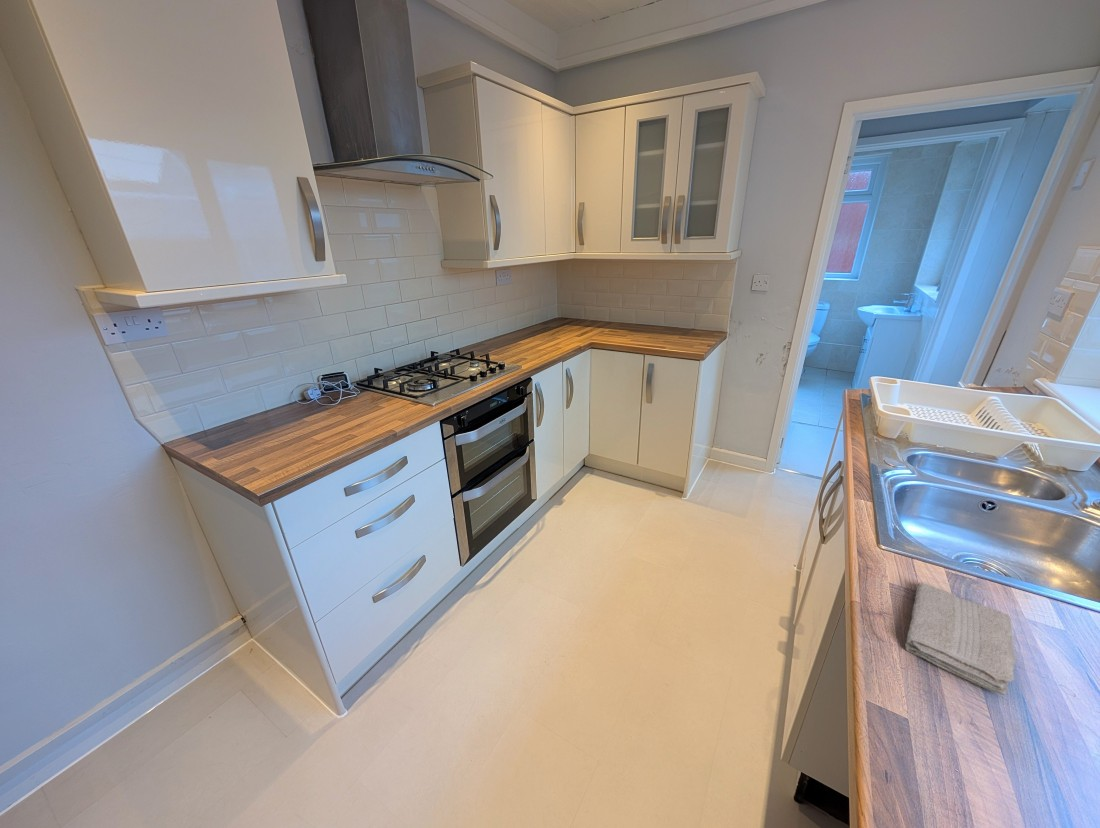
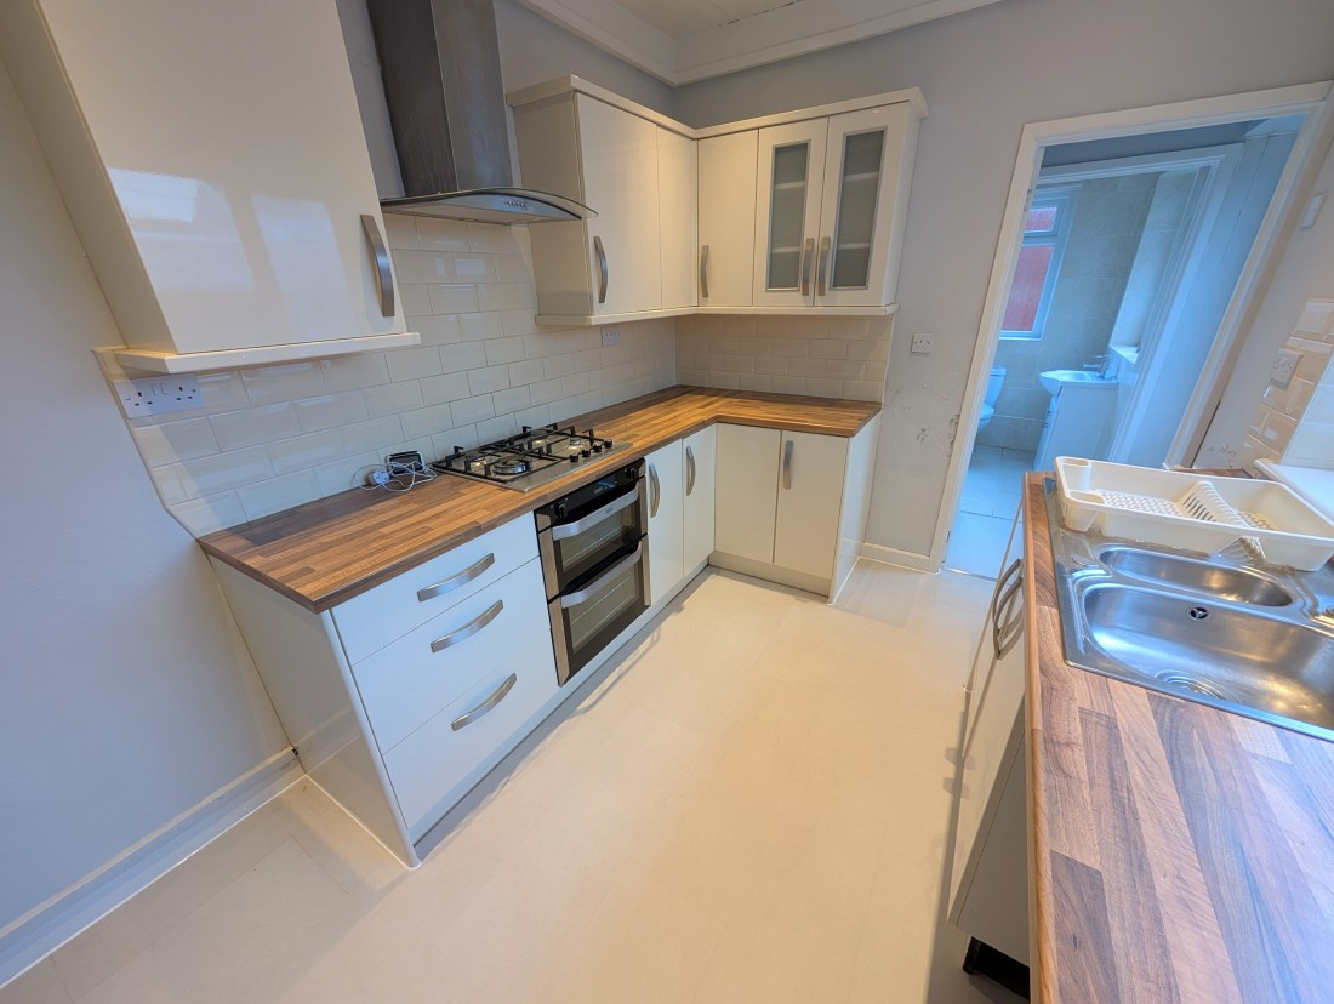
- washcloth [904,582,1017,696]
